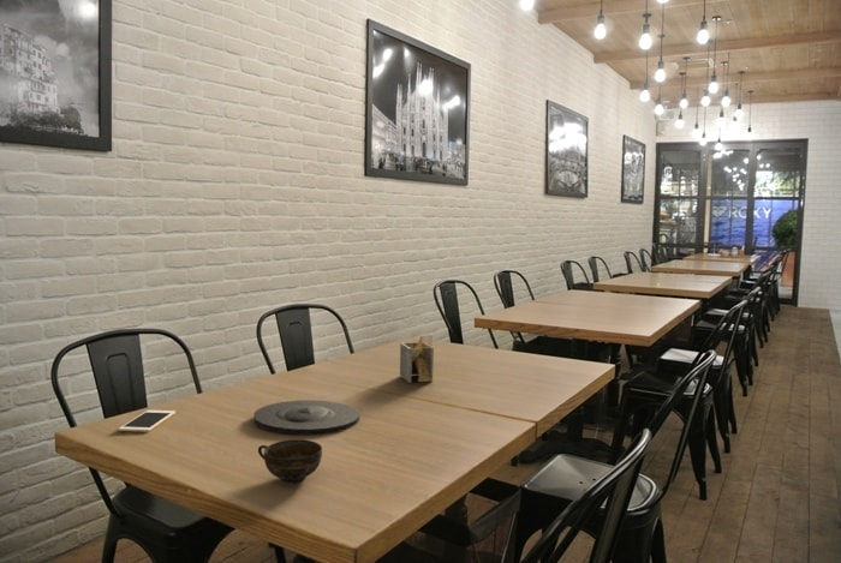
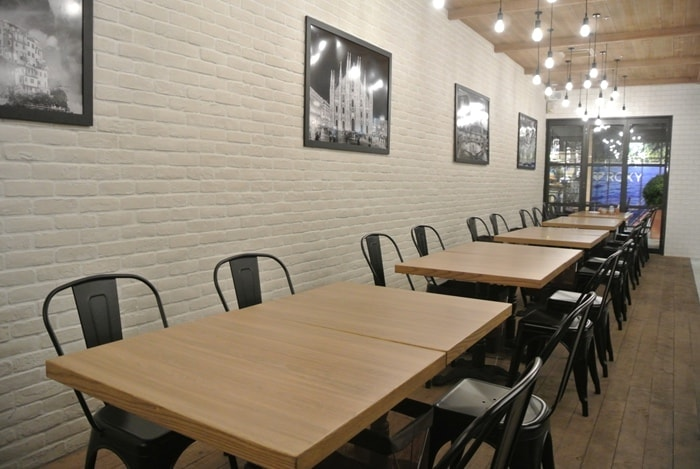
- cell phone [118,409,177,433]
- plate [252,399,360,436]
- napkin holder [399,335,435,384]
- cup [257,438,323,484]
